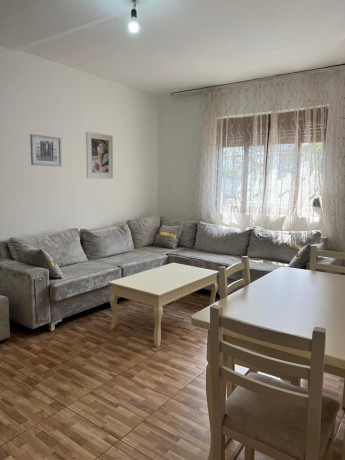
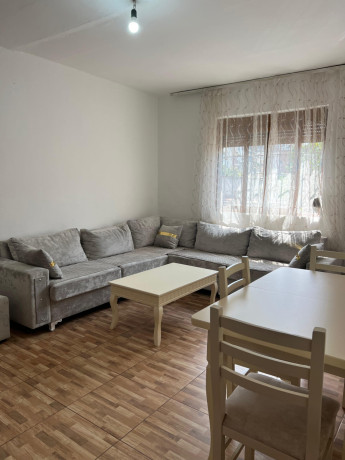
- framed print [85,131,114,180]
- wall art [29,133,63,168]
